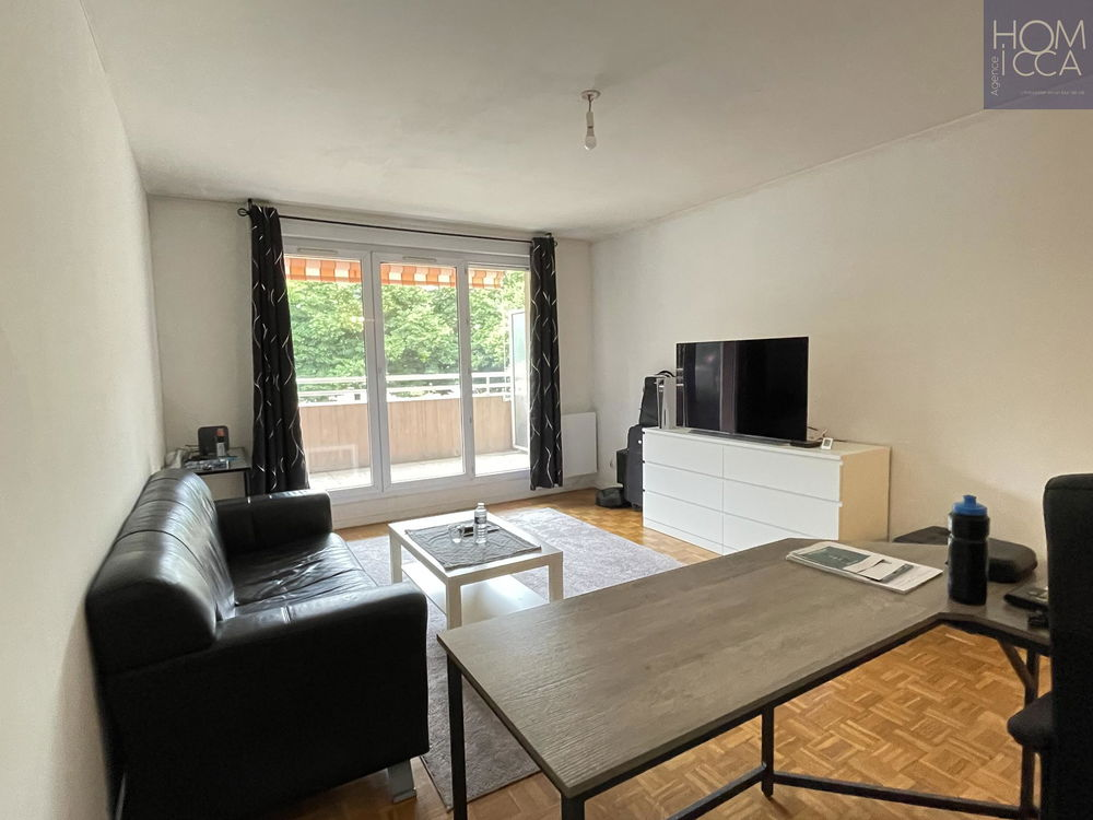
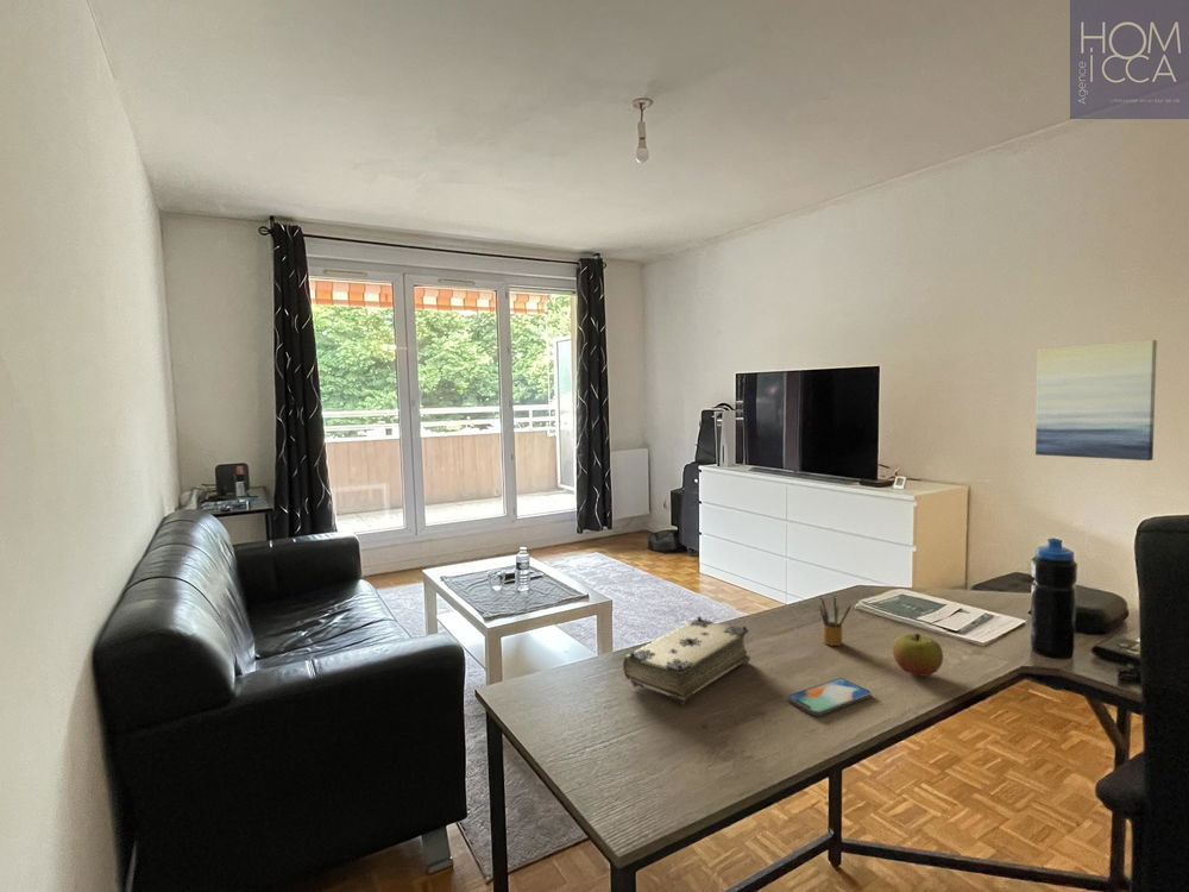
+ book [622,615,751,706]
+ apple [892,633,944,677]
+ wall art [1034,339,1158,461]
+ smartphone [786,677,873,717]
+ pencil box [817,595,853,647]
